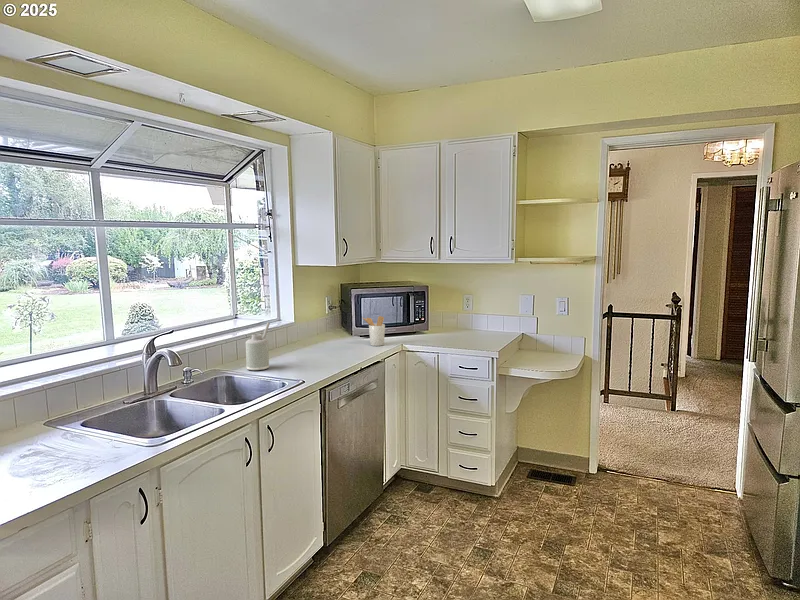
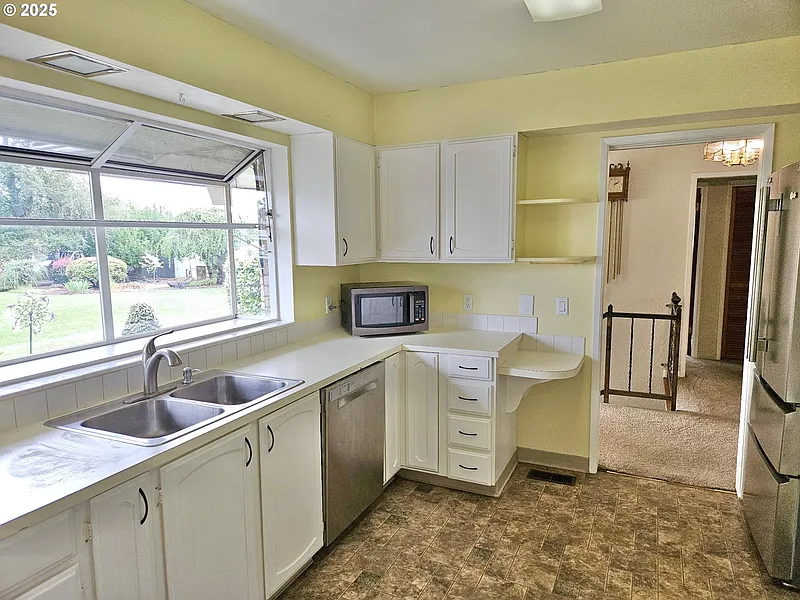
- soap dispenser [245,321,271,372]
- utensil holder [361,315,386,347]
